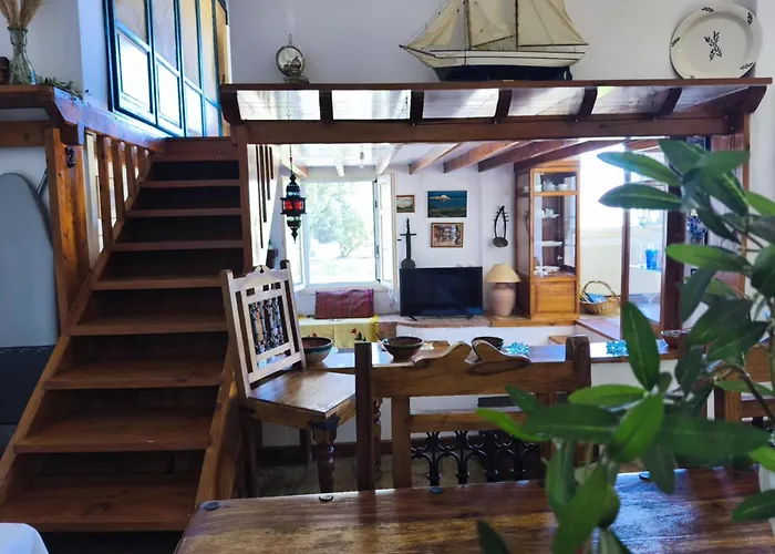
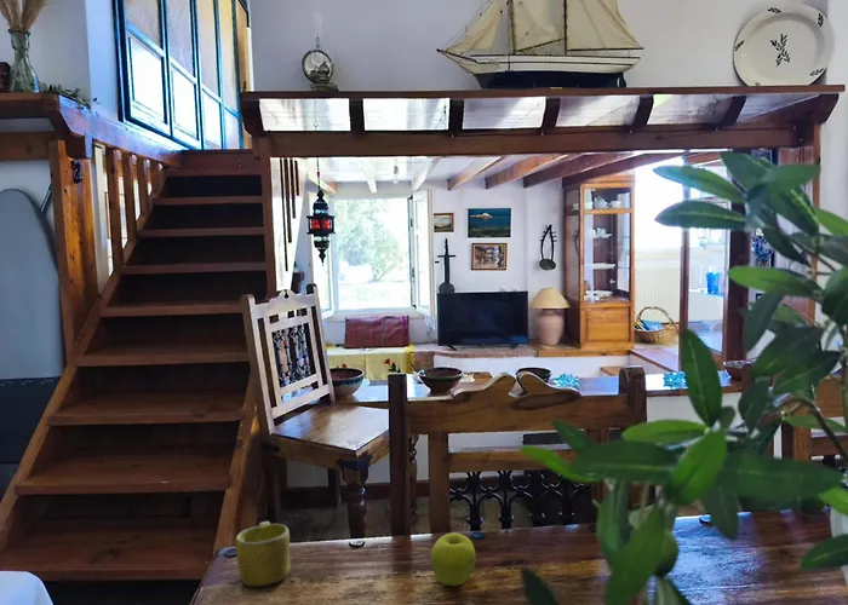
+ mug [234,520,291,588]
+ fruit [429,532,477,587]
